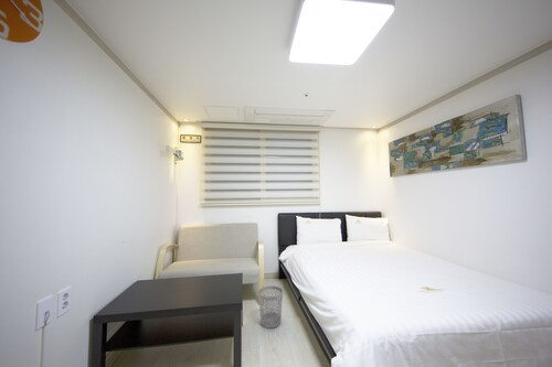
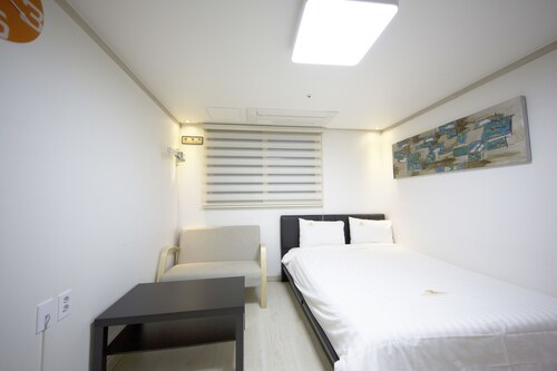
- wastebasket [257,284,284,330]
